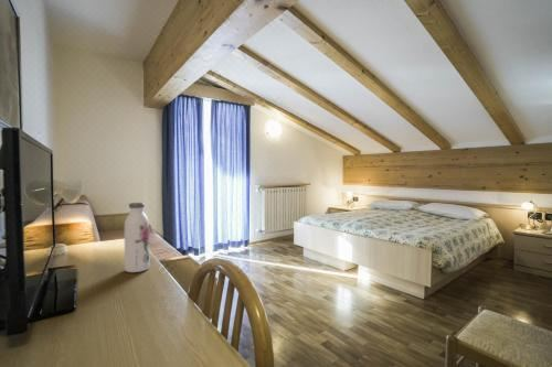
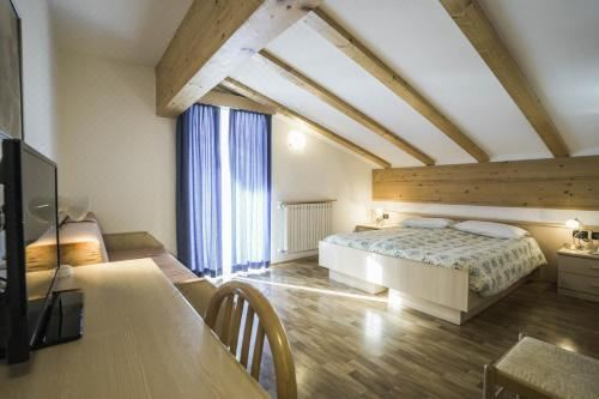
- water bottle [124,202,150,273]
